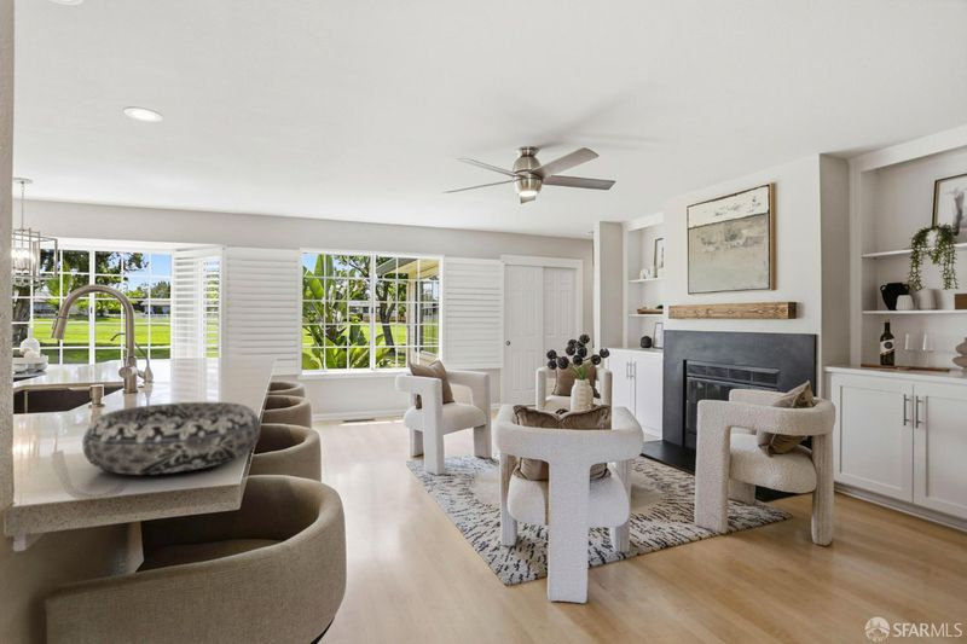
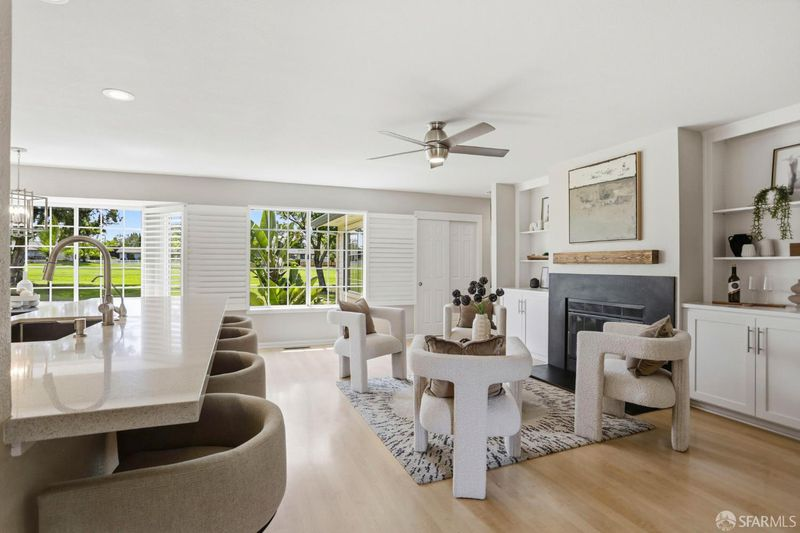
- decorative bowl [81,401,262,476]
